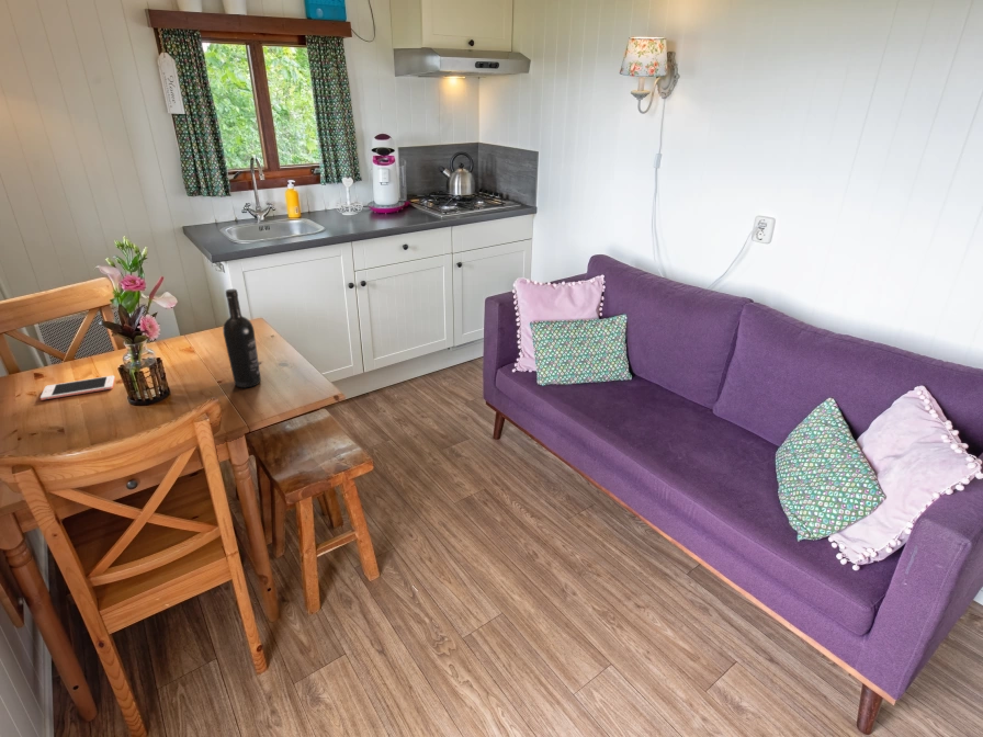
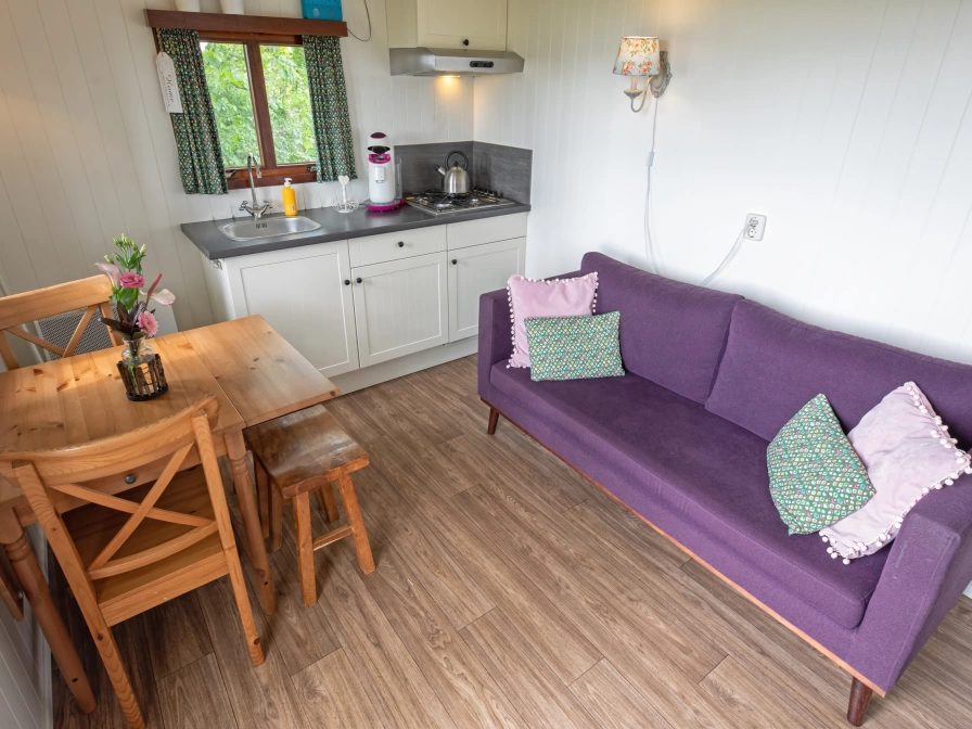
- cell phone [39,374,116,401]
- wine bottle [222,288,262,389]
